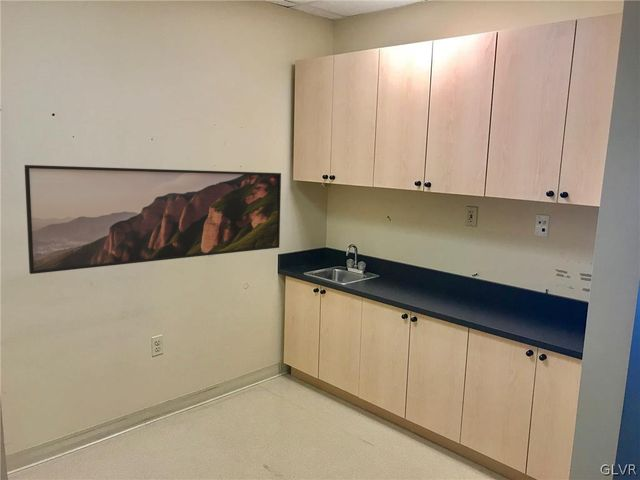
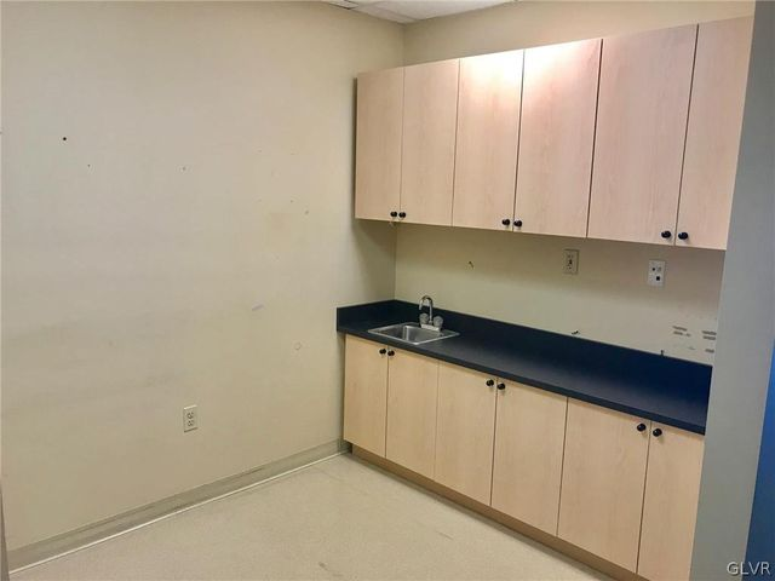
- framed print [23,164,282,275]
